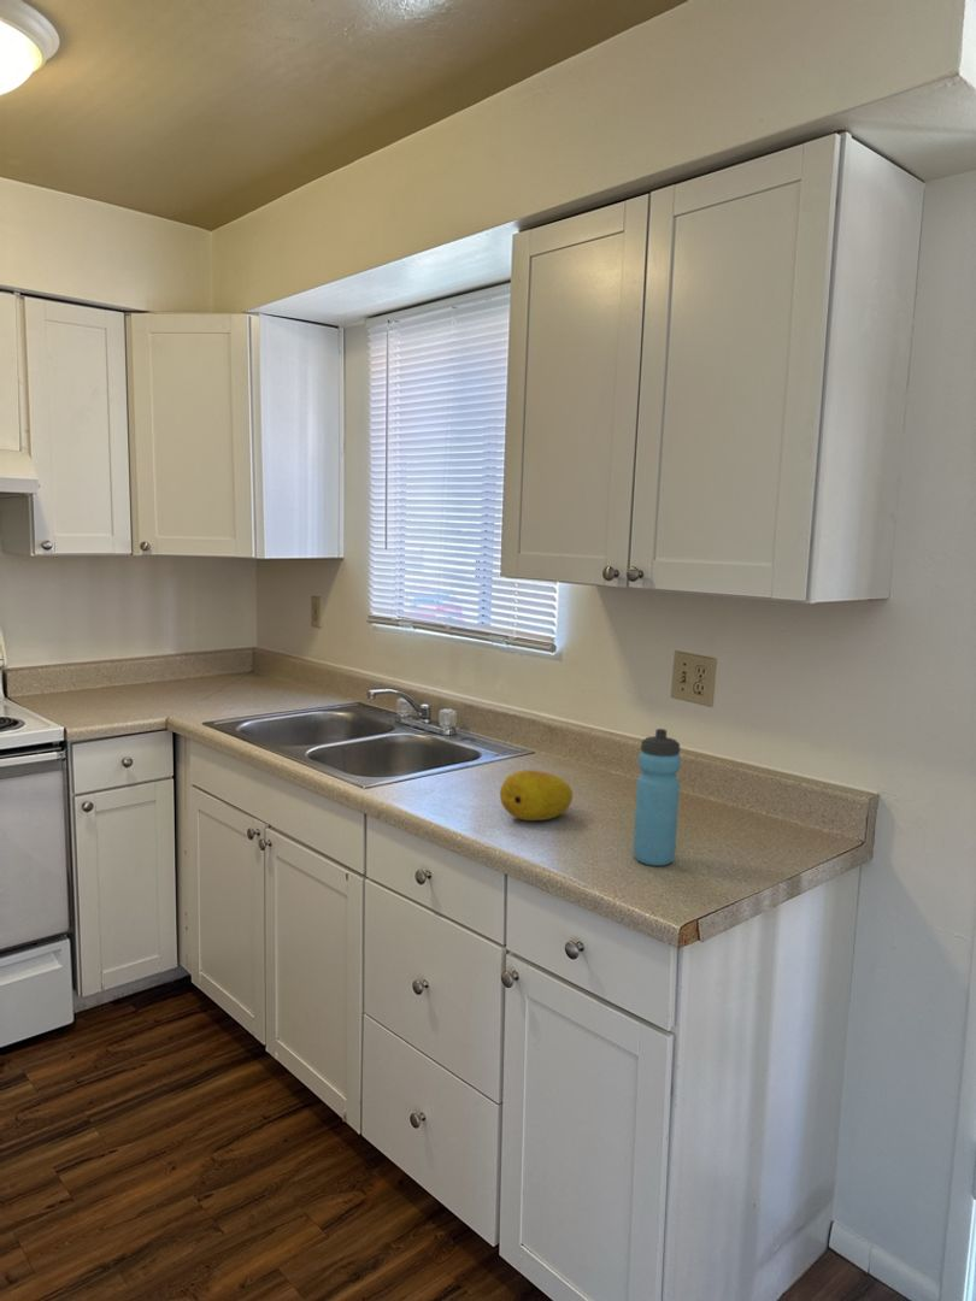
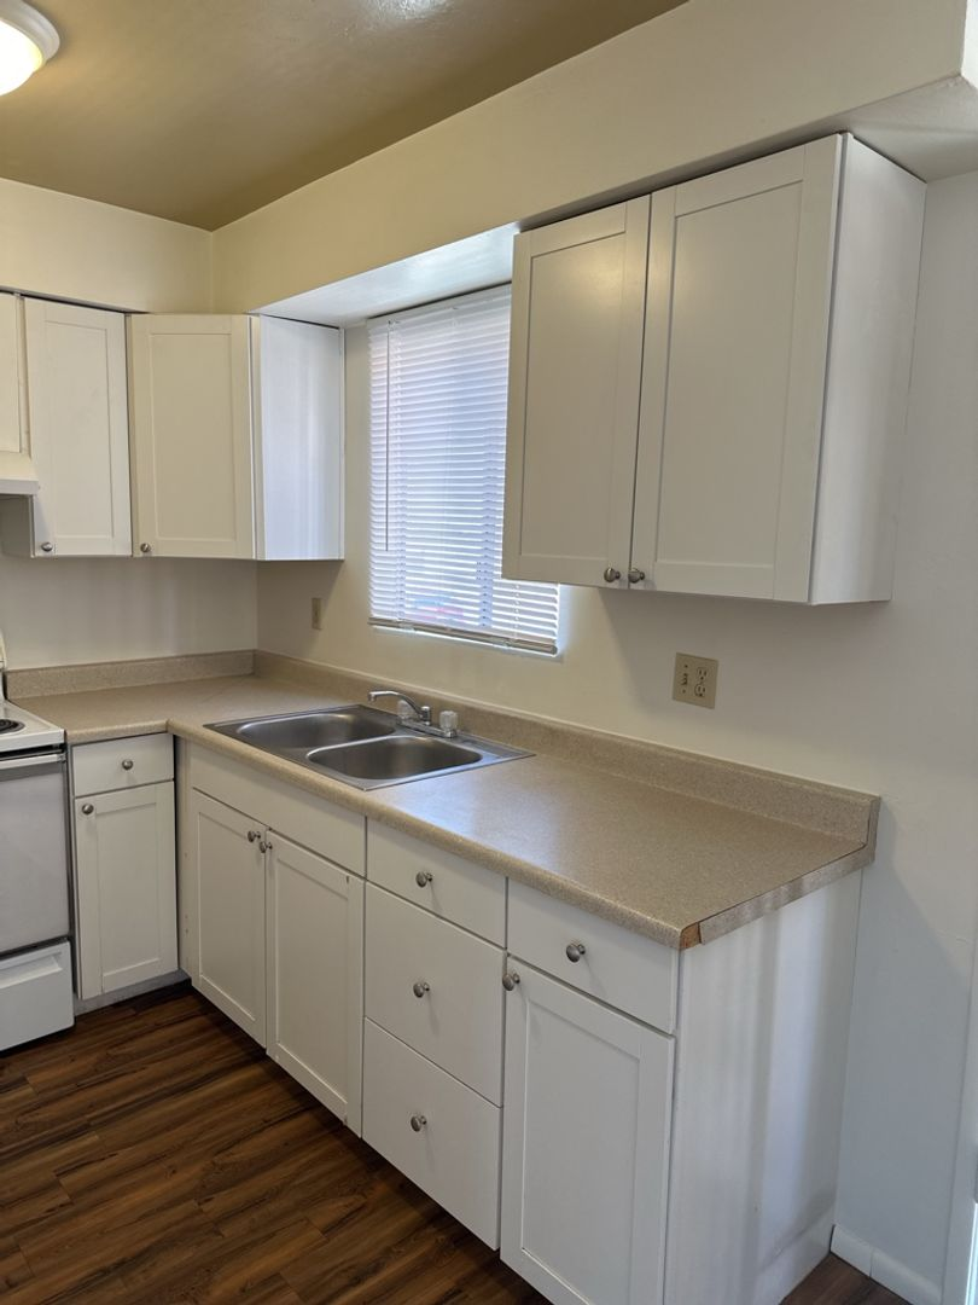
- fruit [499,769,574,822]
- water bottle [633,728,682,867]
